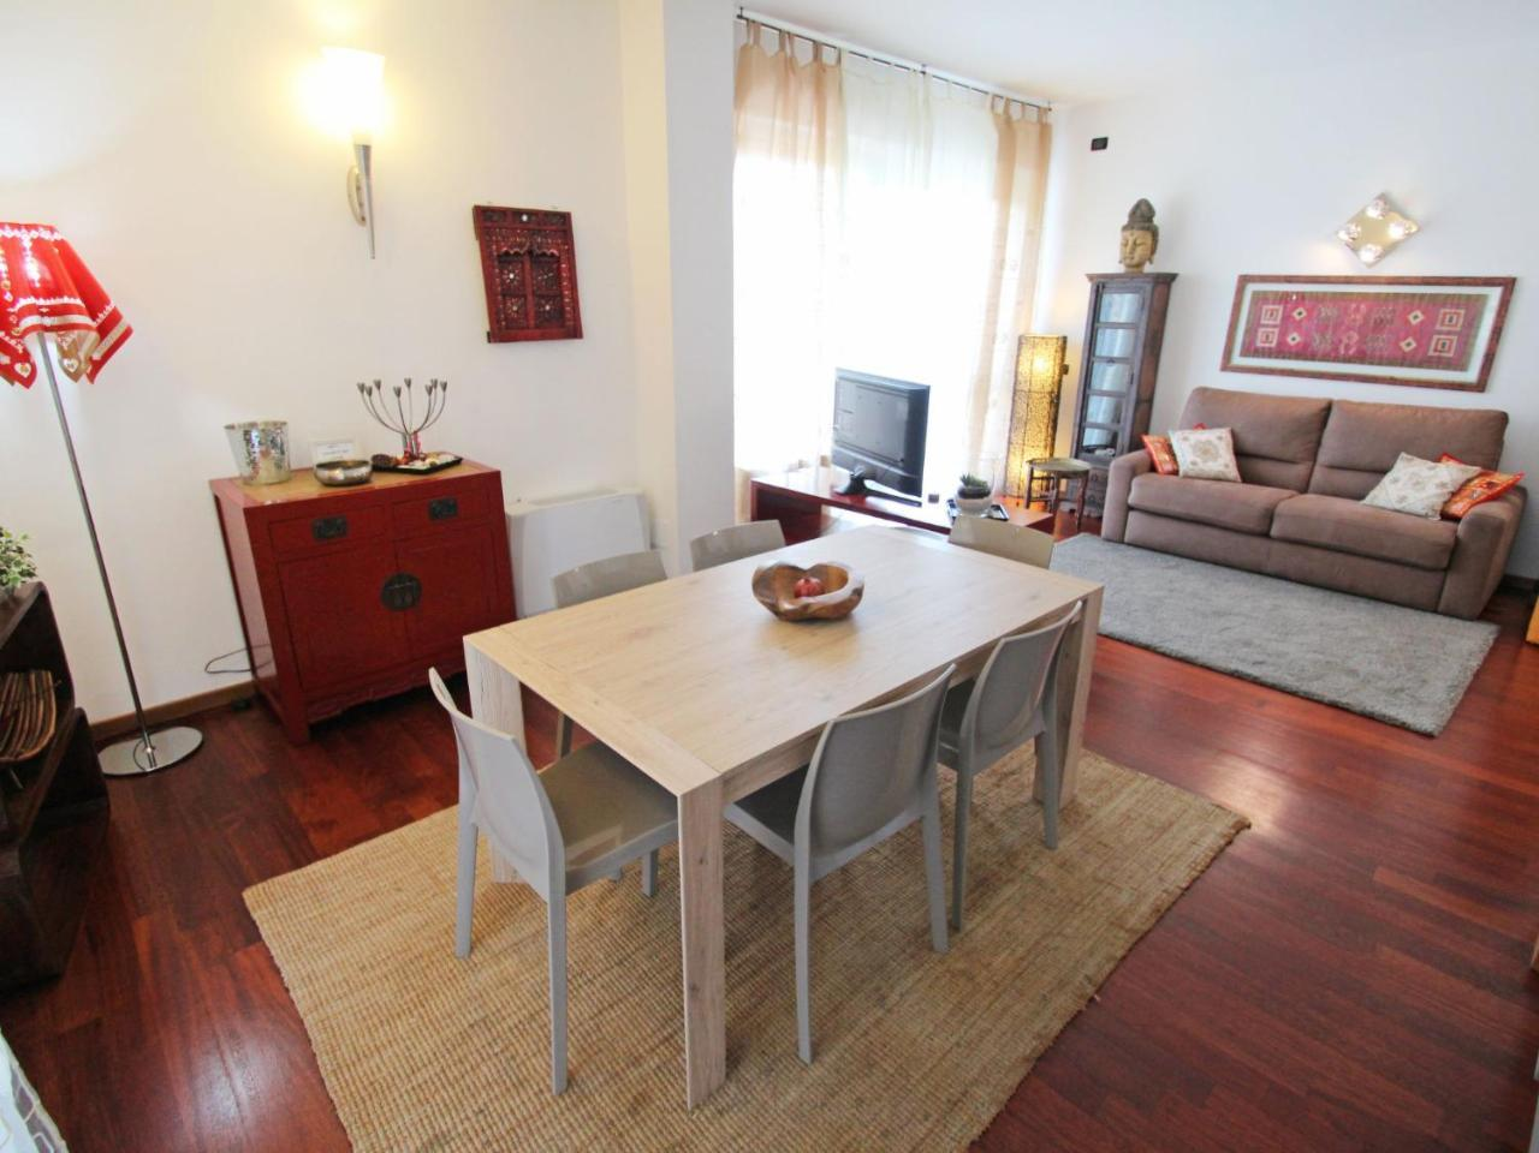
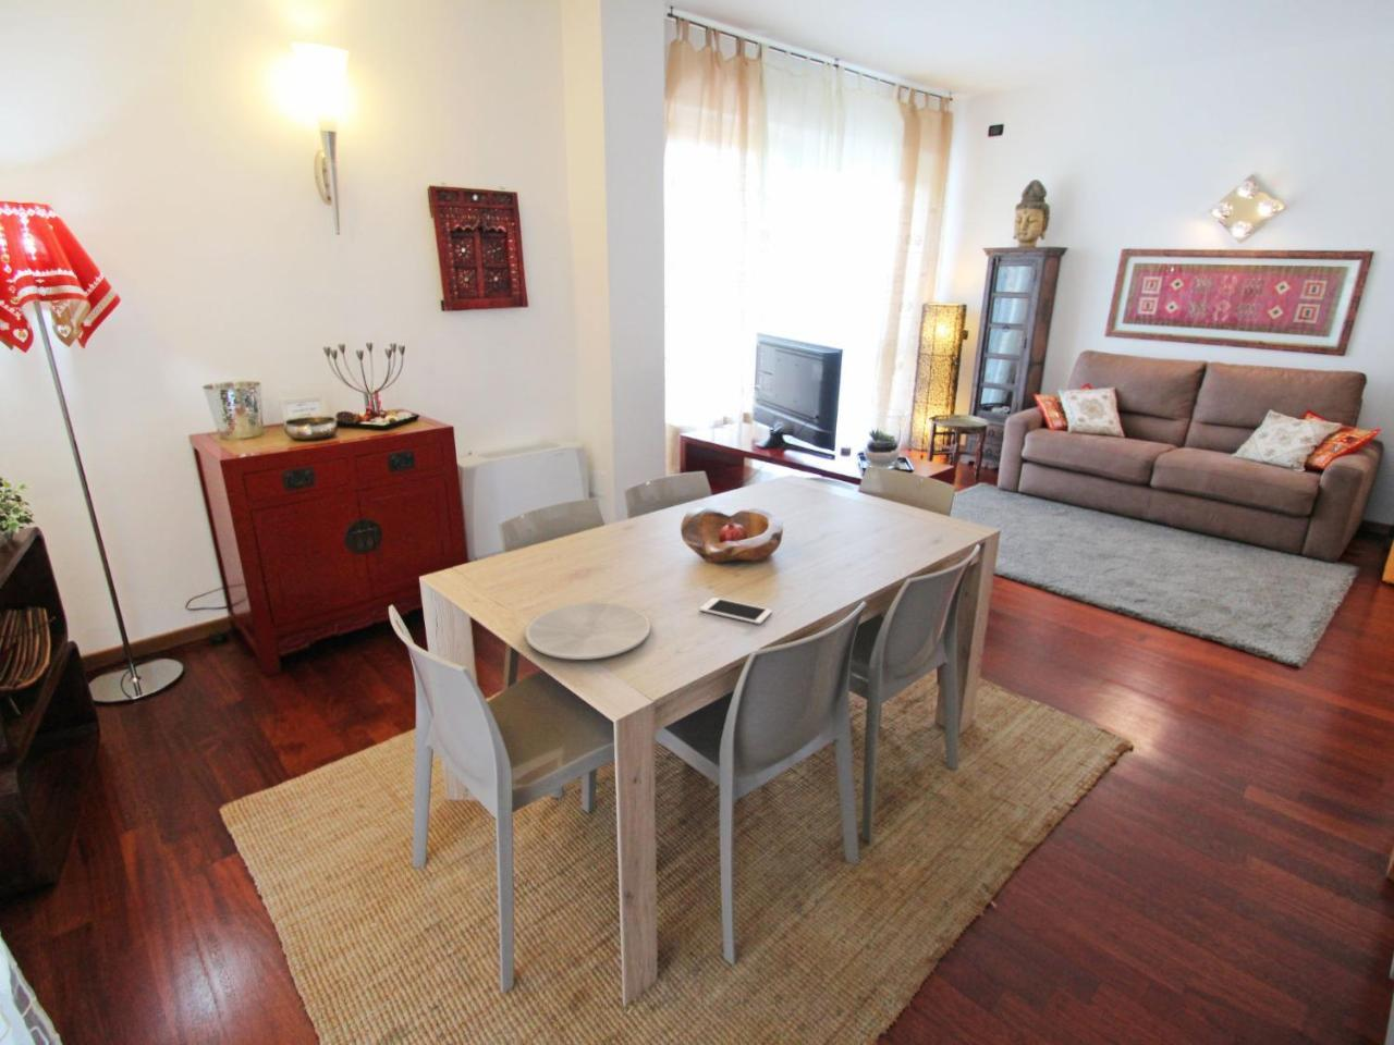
+ cell phone [698,596,773,625]
+ plate [524,600,651,661]
